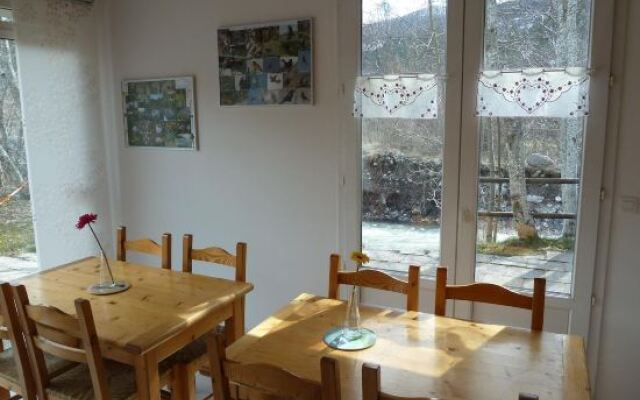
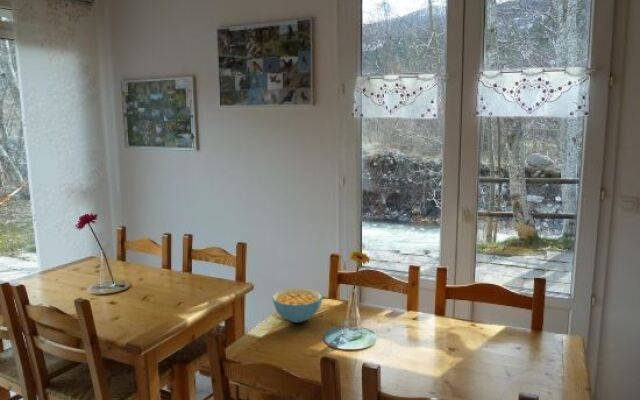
+ cereal bowl [271,287,323,324]
